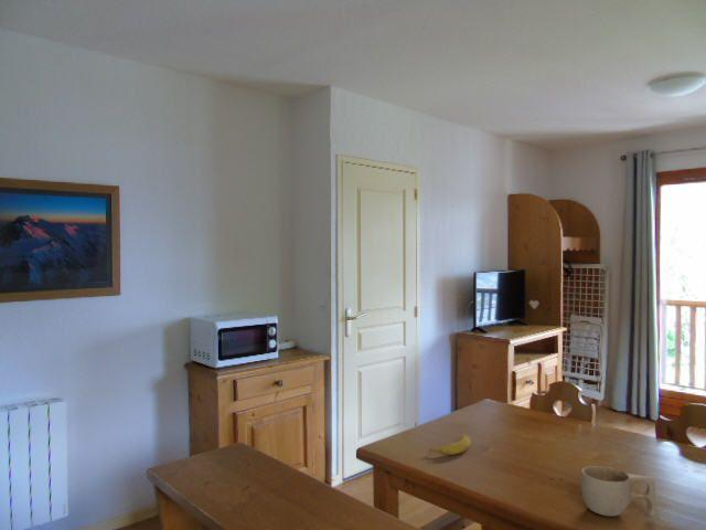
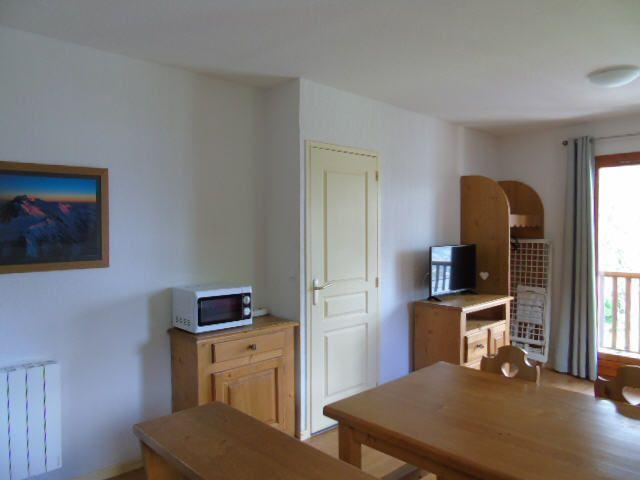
- fruit [428,434,472,456]
- cup [580,465,656,518]
